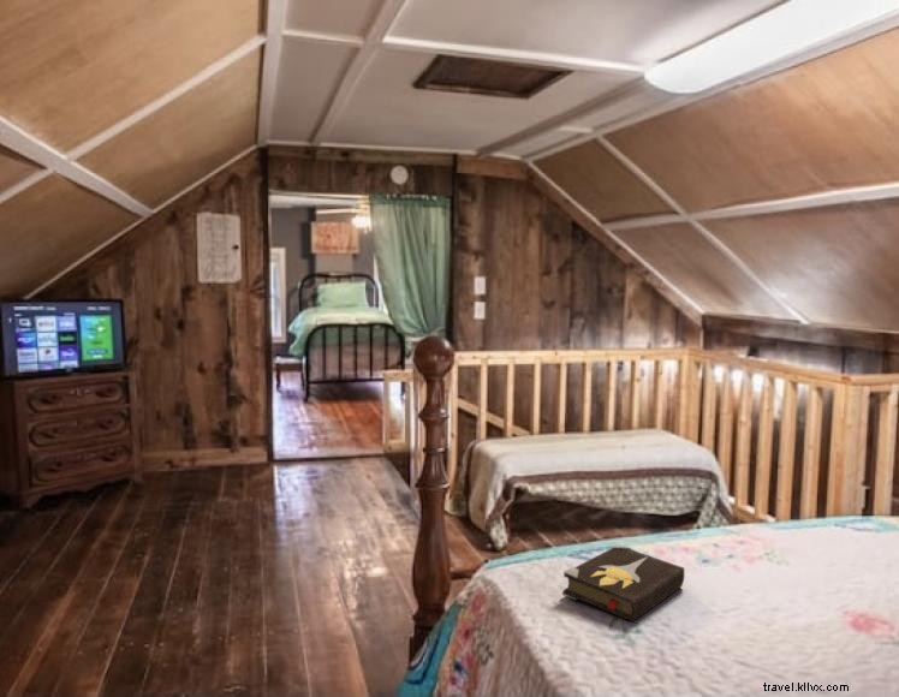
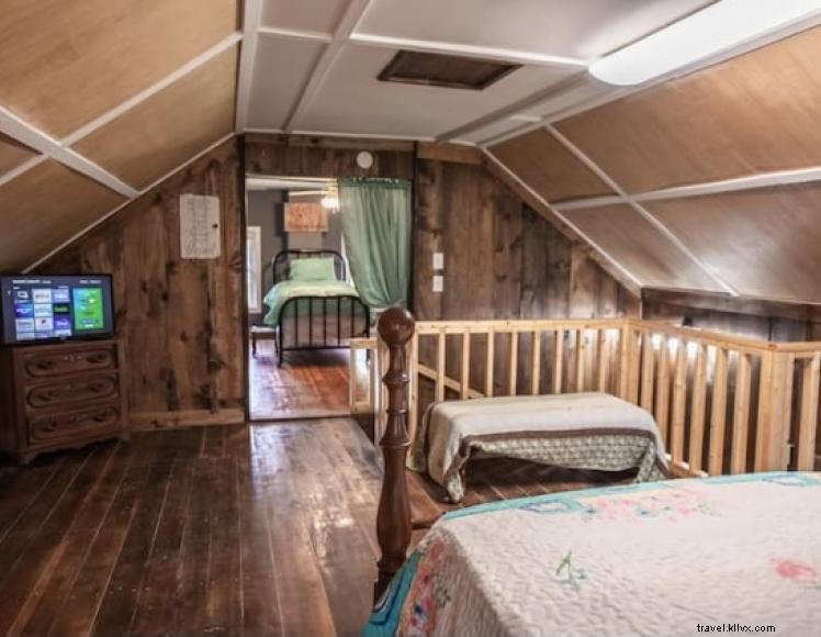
- hardback book [561,543,685,624]
